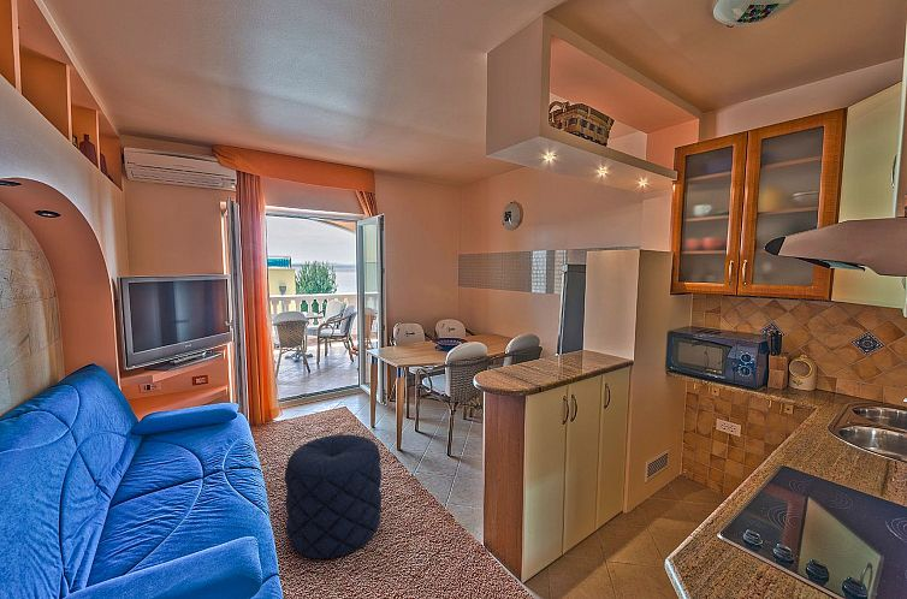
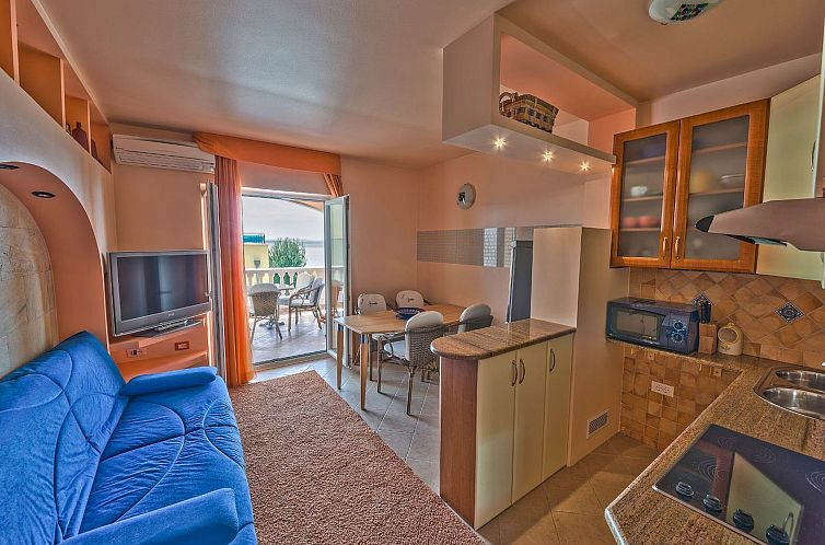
- pouf [284,433,383,561]
